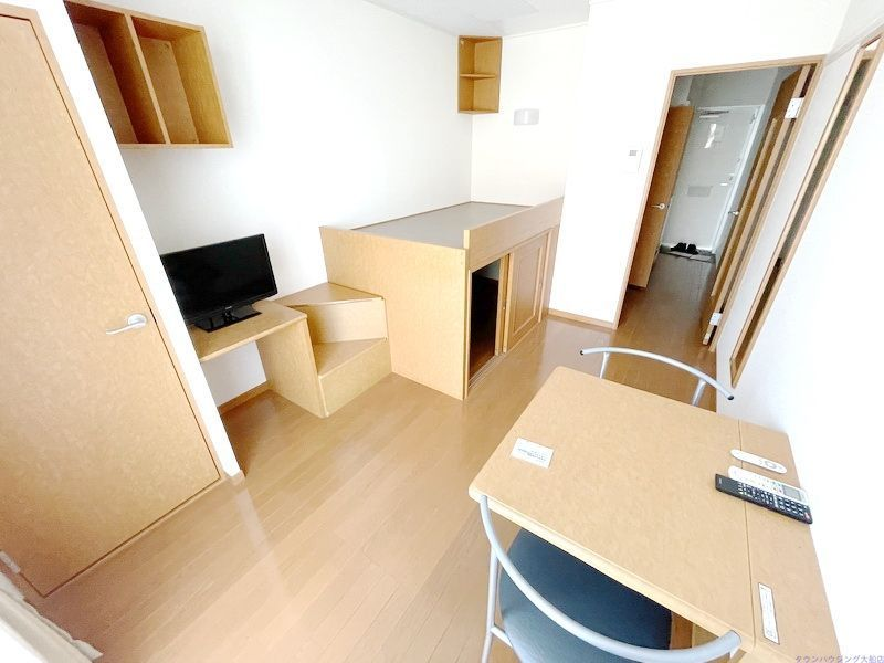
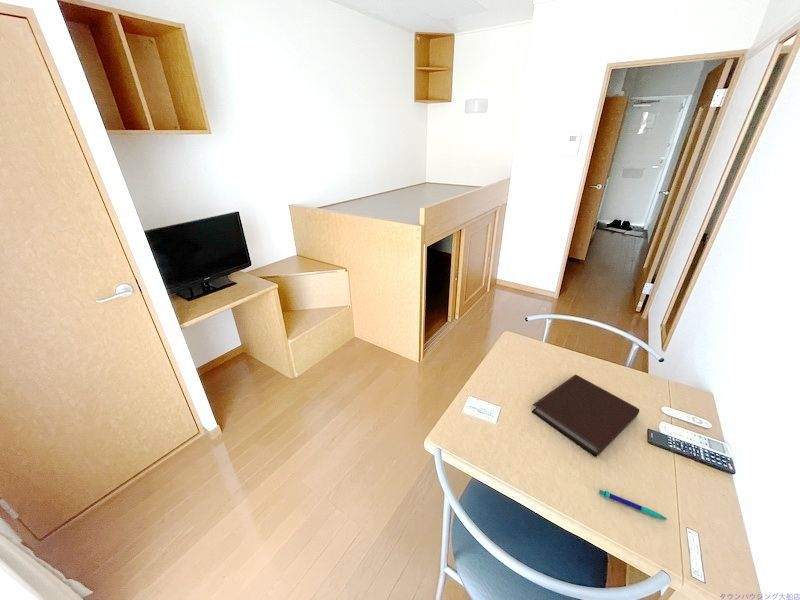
+ pen [598,489,669,521]
+ notebook [530,373,640,457]
